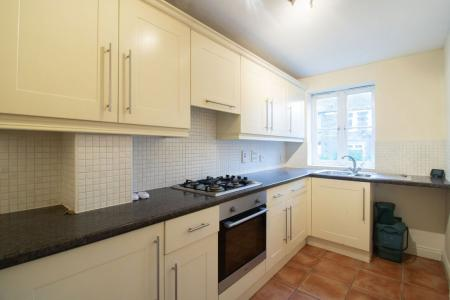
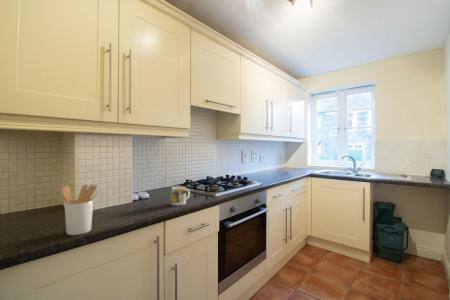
+ mug [170,186,191,206]
+ utensil holder [60,184,100,236]
